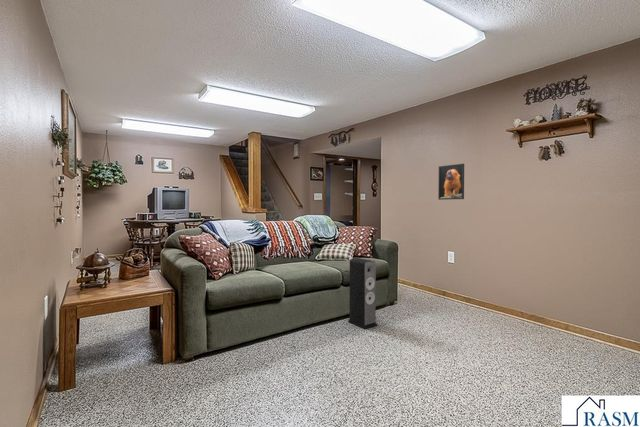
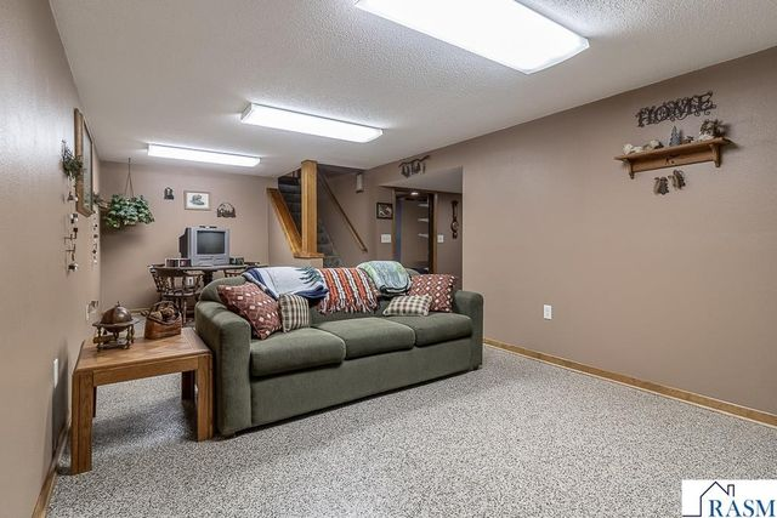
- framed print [437,163,465,201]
- speaker [347,257,378,330]
